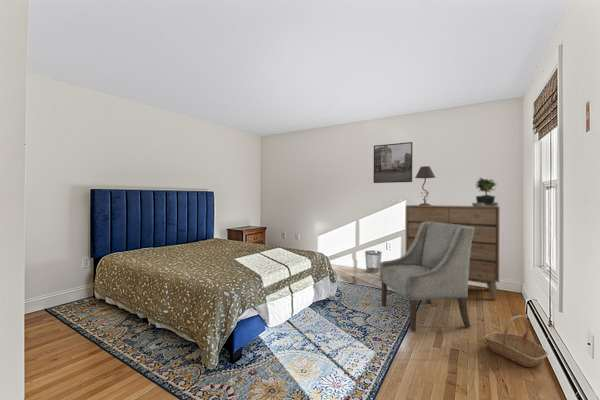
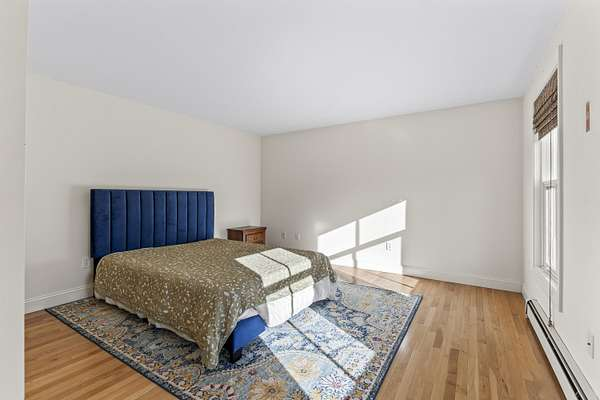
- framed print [373,141,414,184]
- potted plant [471,176,500,207]
- wastebasket [364,249,383,274]
- basket [484,314,549,368]
- chair [379,222,474,332]
- table lamp [414,165,436,206]
- dresser [405,204,500,300]
